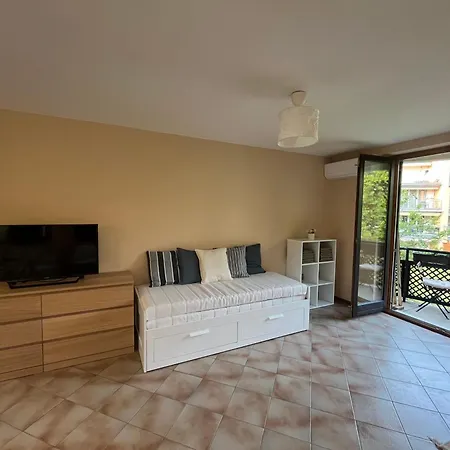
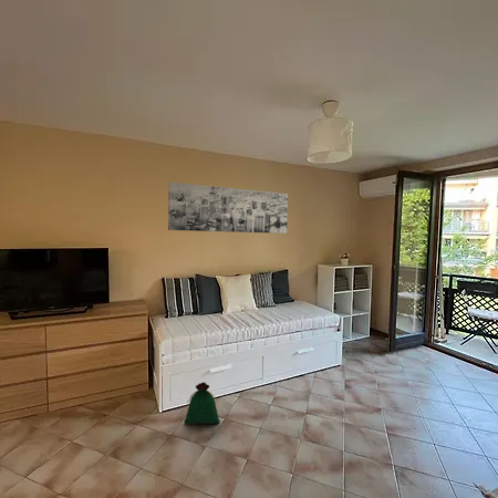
+ wall art [167,181,289,235]
+ bag [183,381,221,425]
